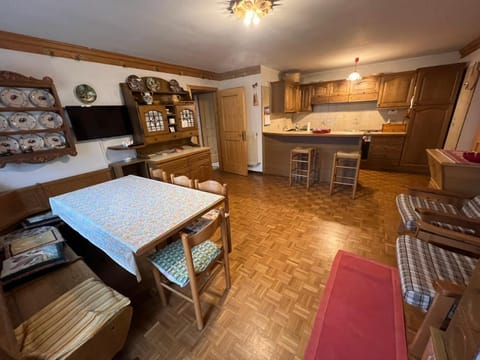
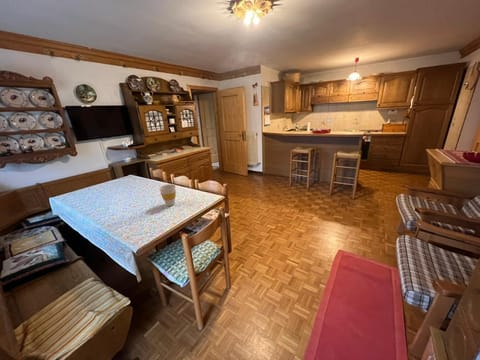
+ cup [158,183,177,207]
